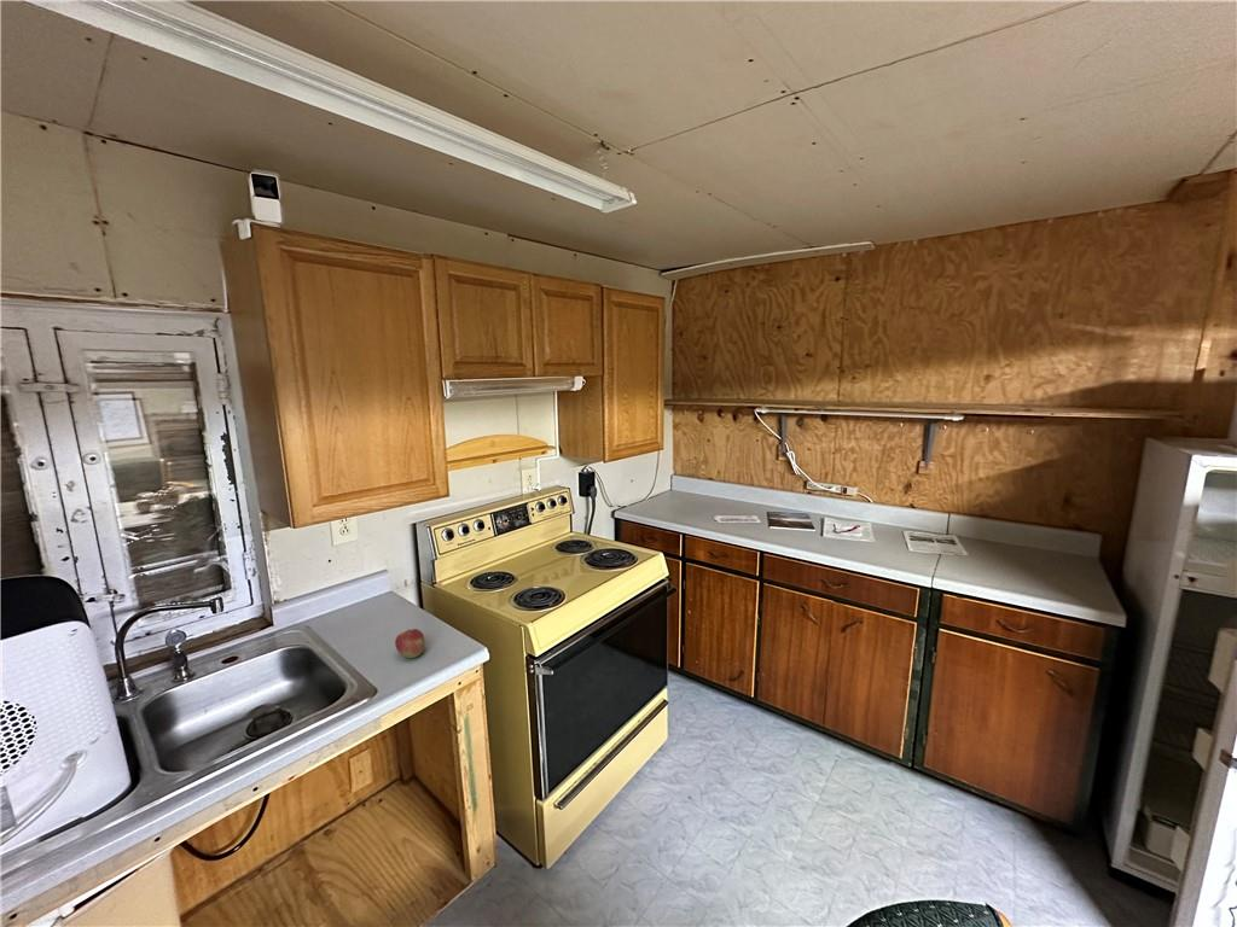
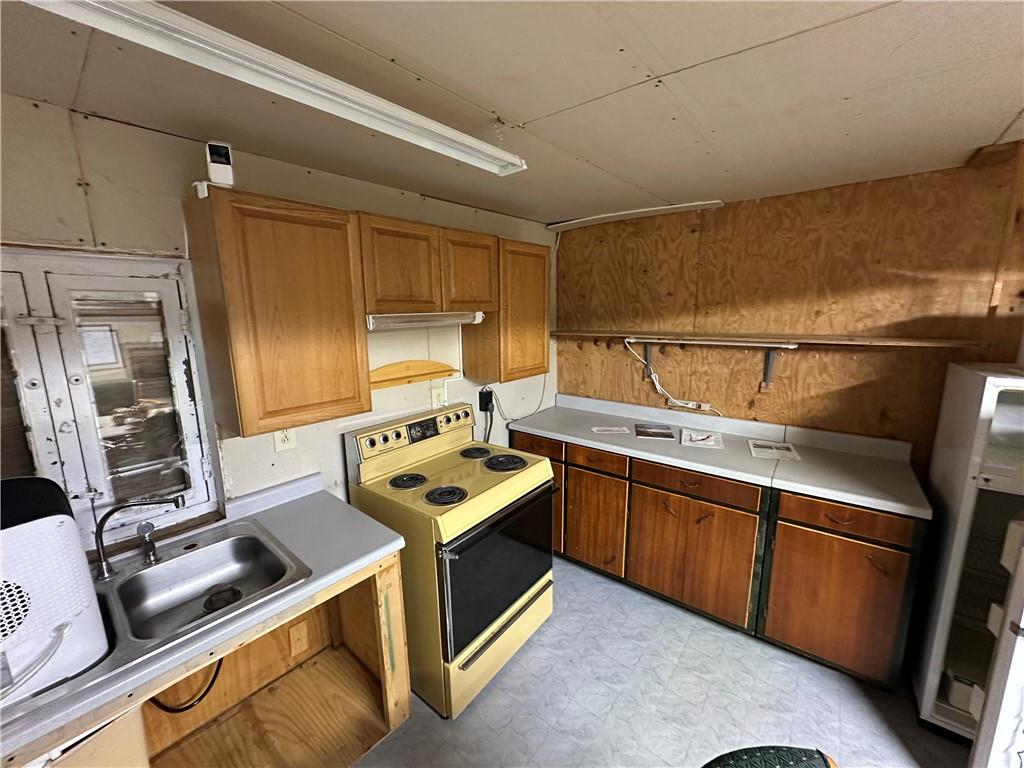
- fruit [394,628,425,659]
